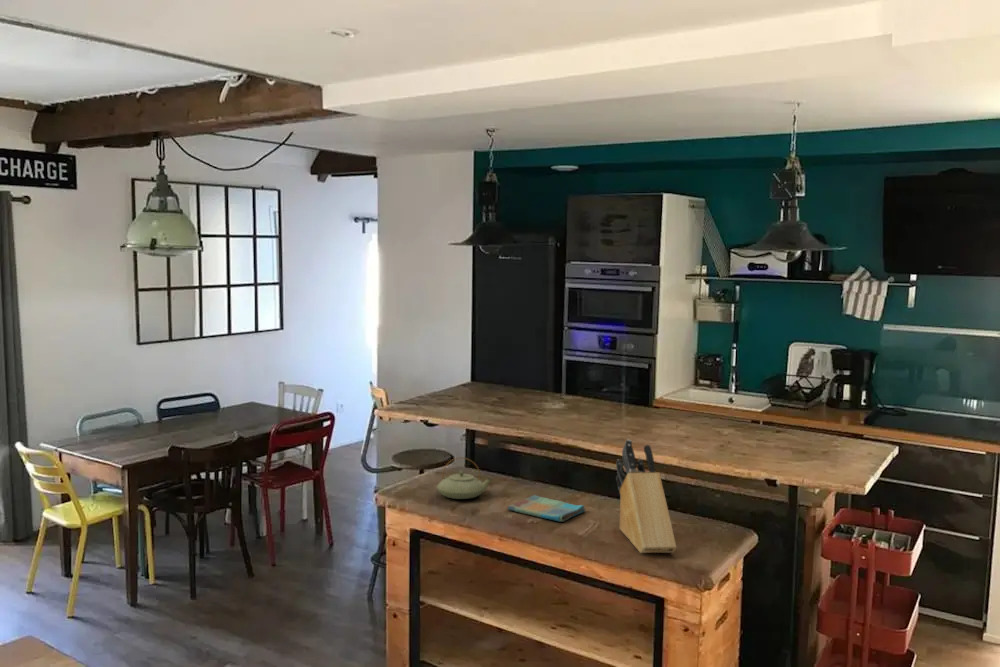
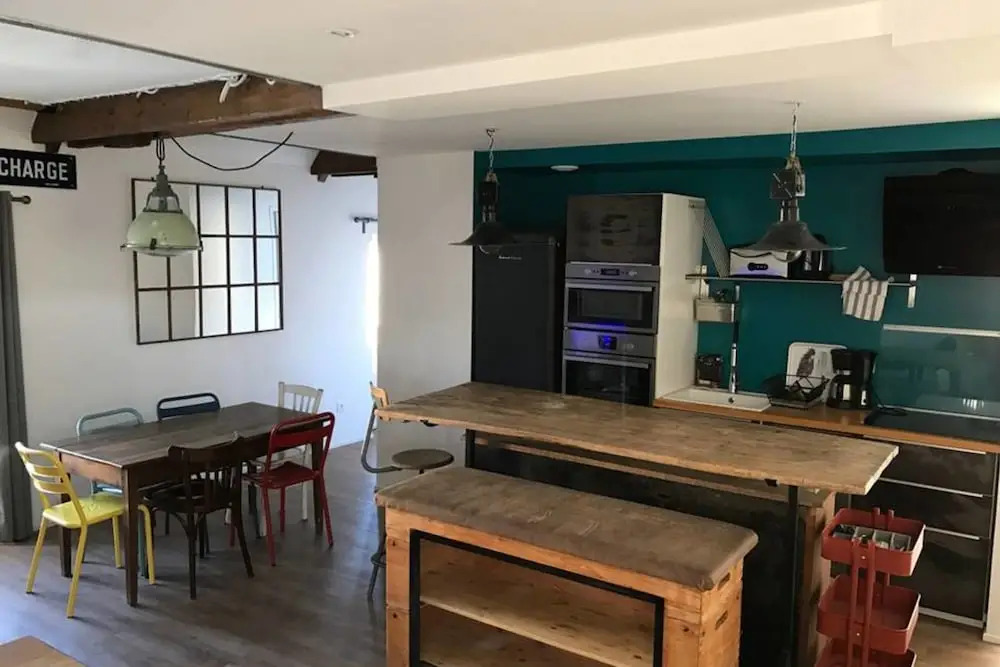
- dish towel [507,494,587,523]
- teapot [436,457,493,500]
- knife block [615,438,678,554]
